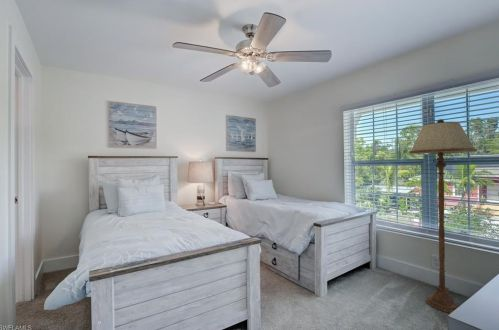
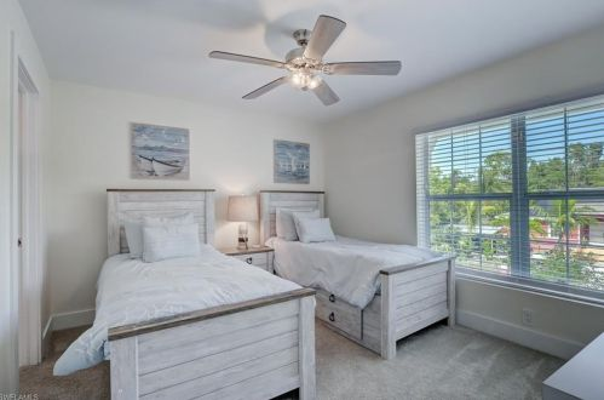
- floor lamp [408,119,478,314]
